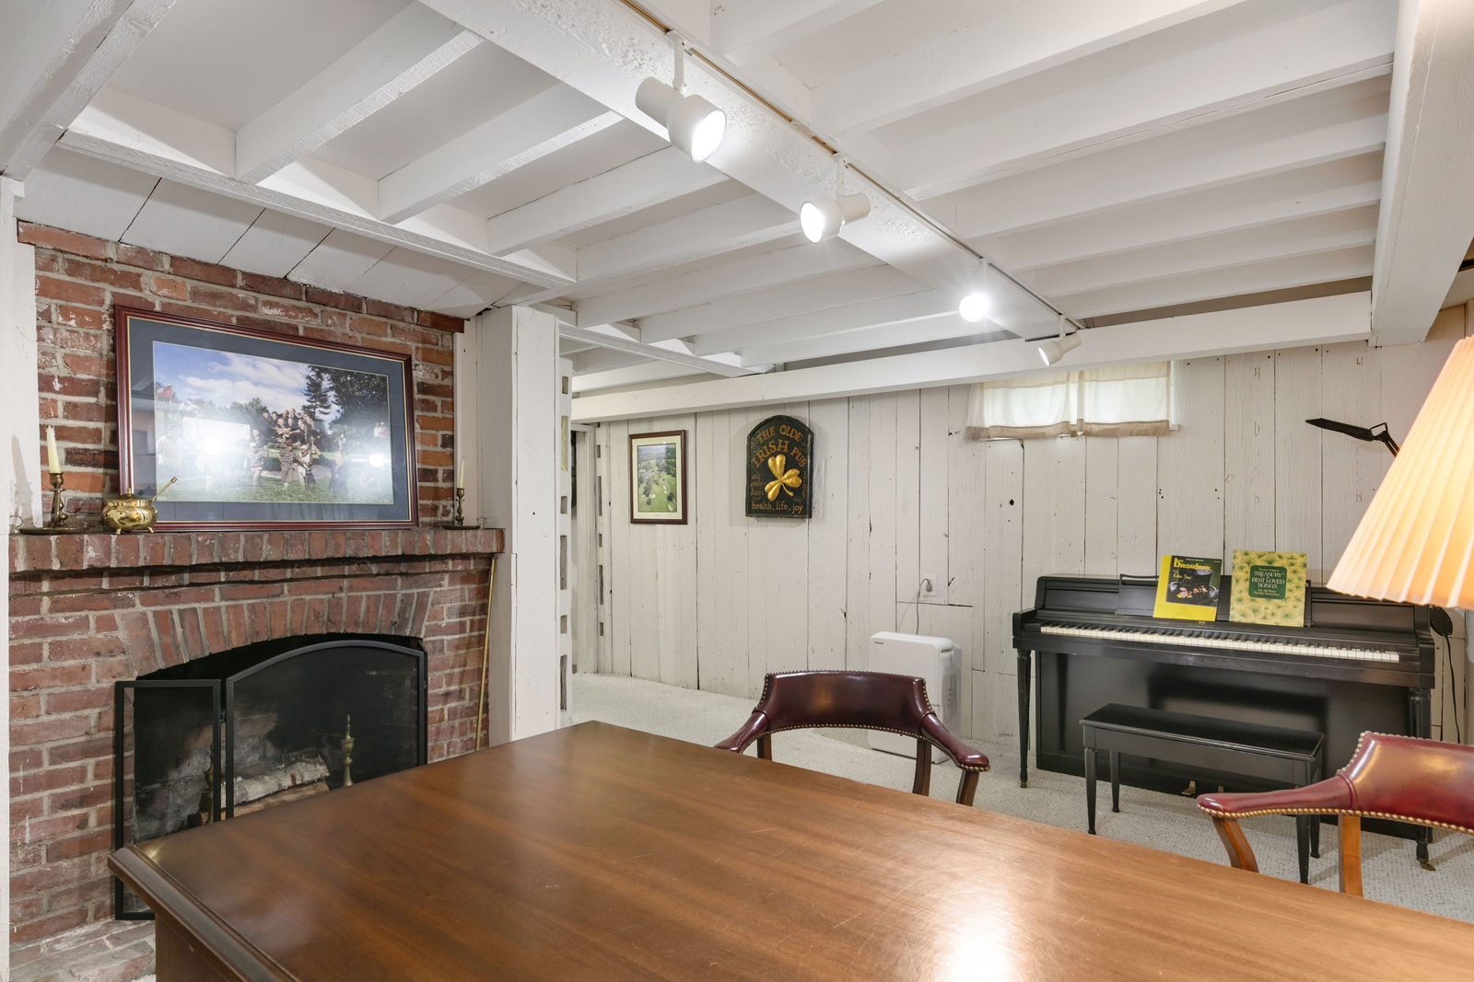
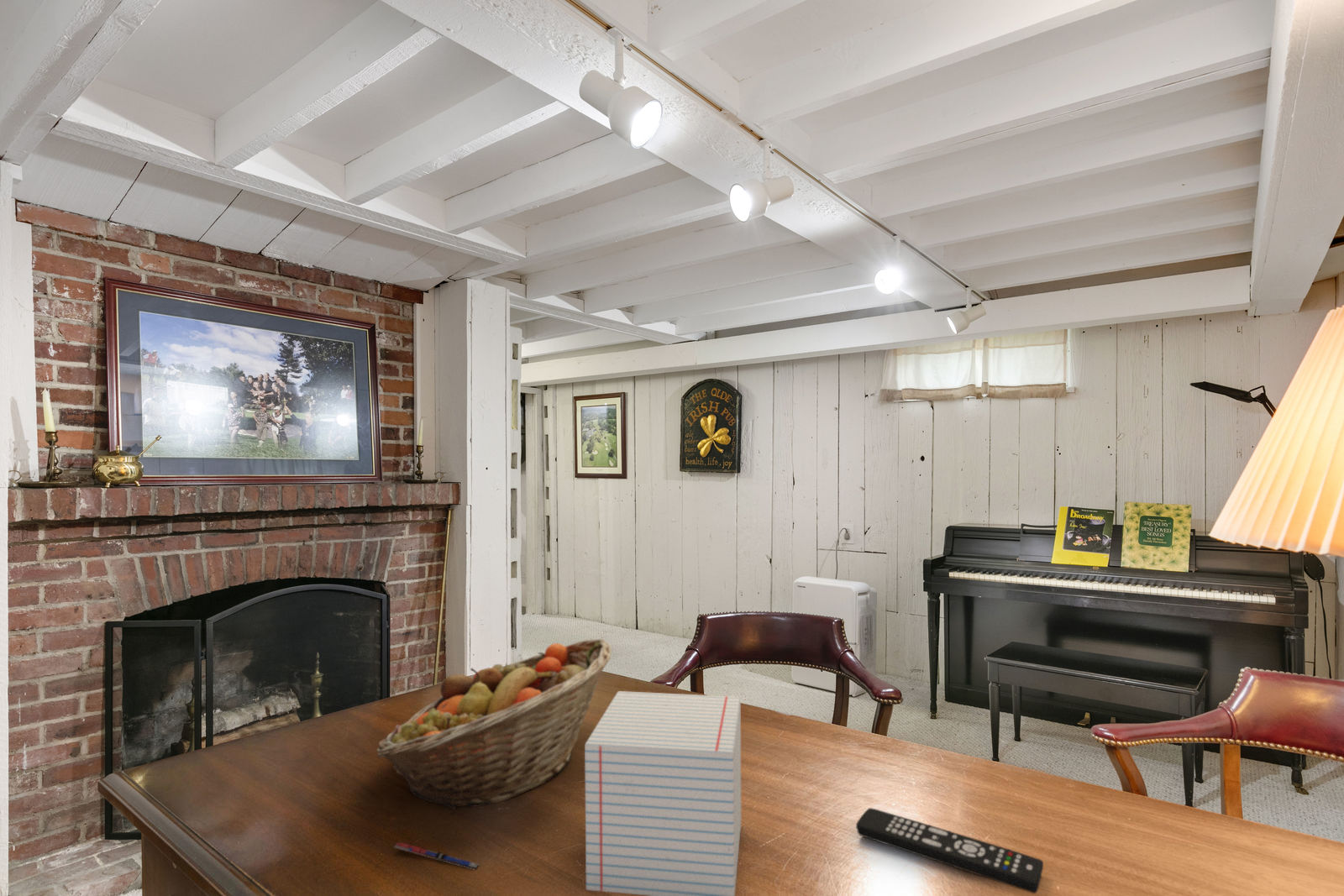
+ fruit basket [375,638,612,810]
+ notepad [584,690,742,896]
+ remote control [855,807,1044,894]
+ pen [393,841,481,871]
